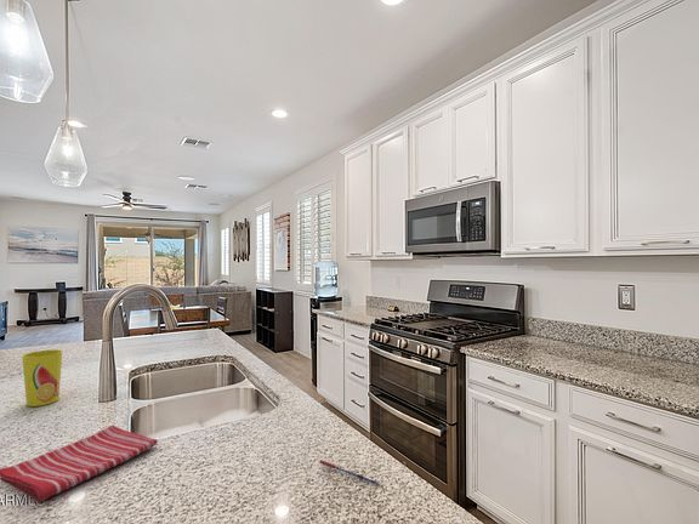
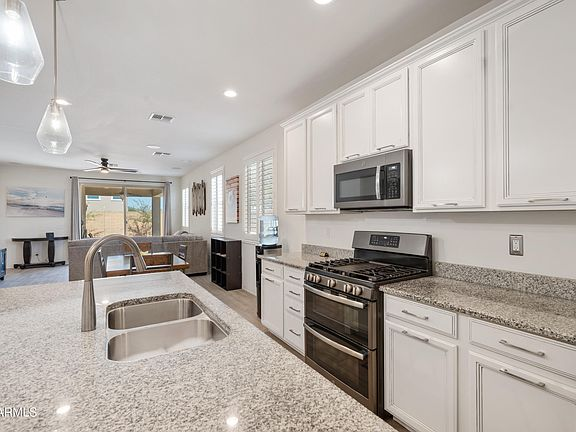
- dish towel [0,425,159,502]
- cup [21,348,64,408]
- pen [318,458,382,486]
